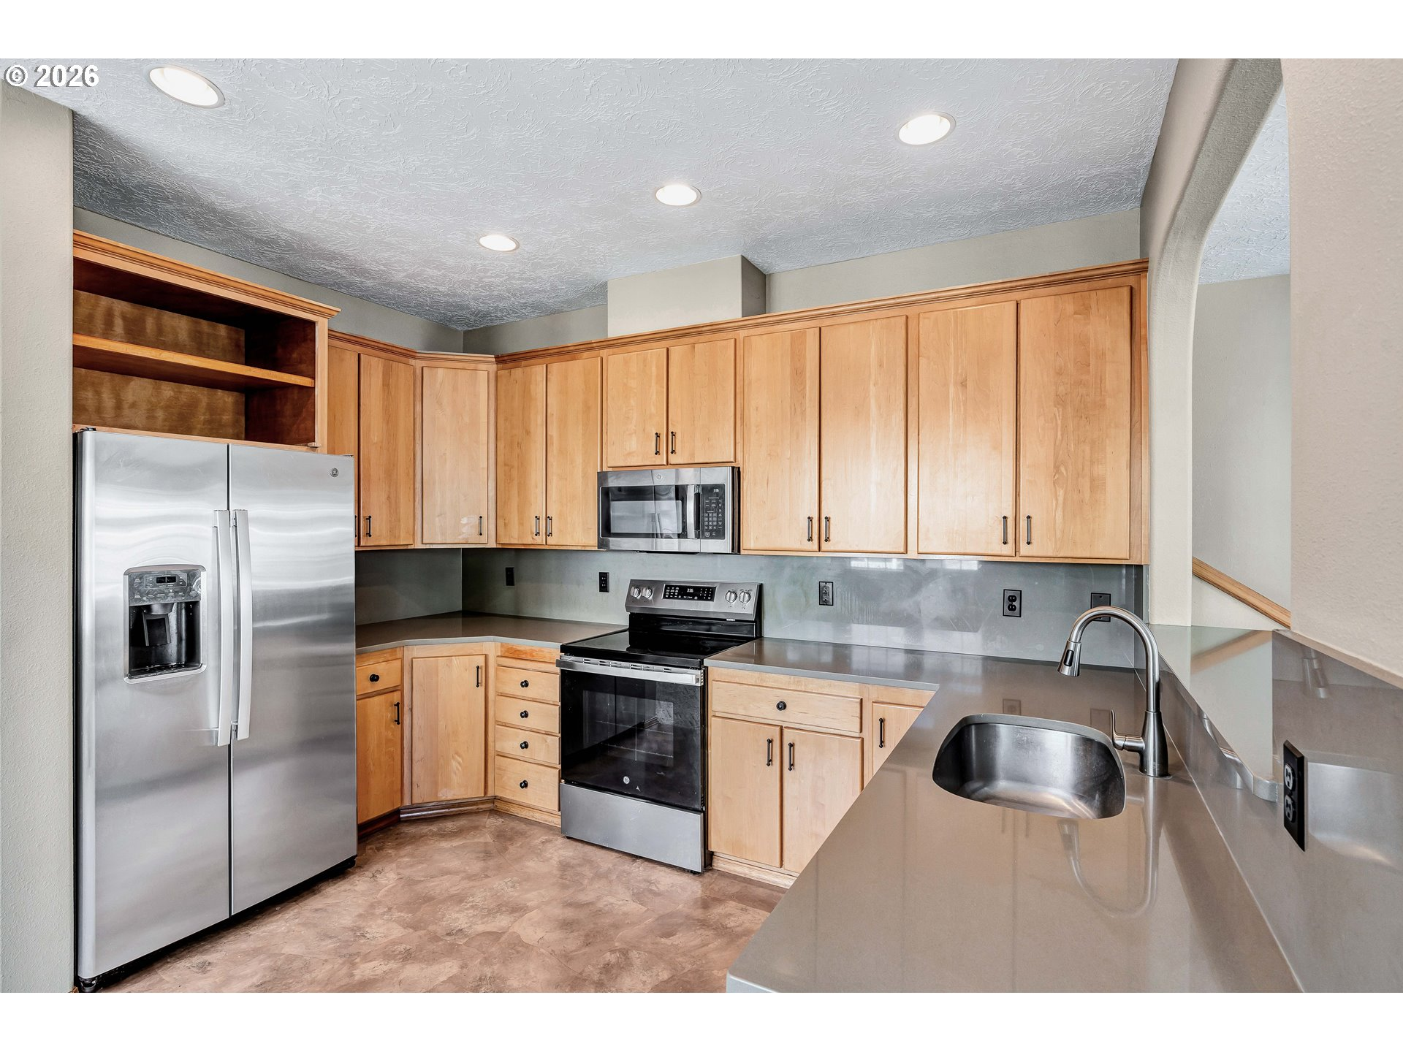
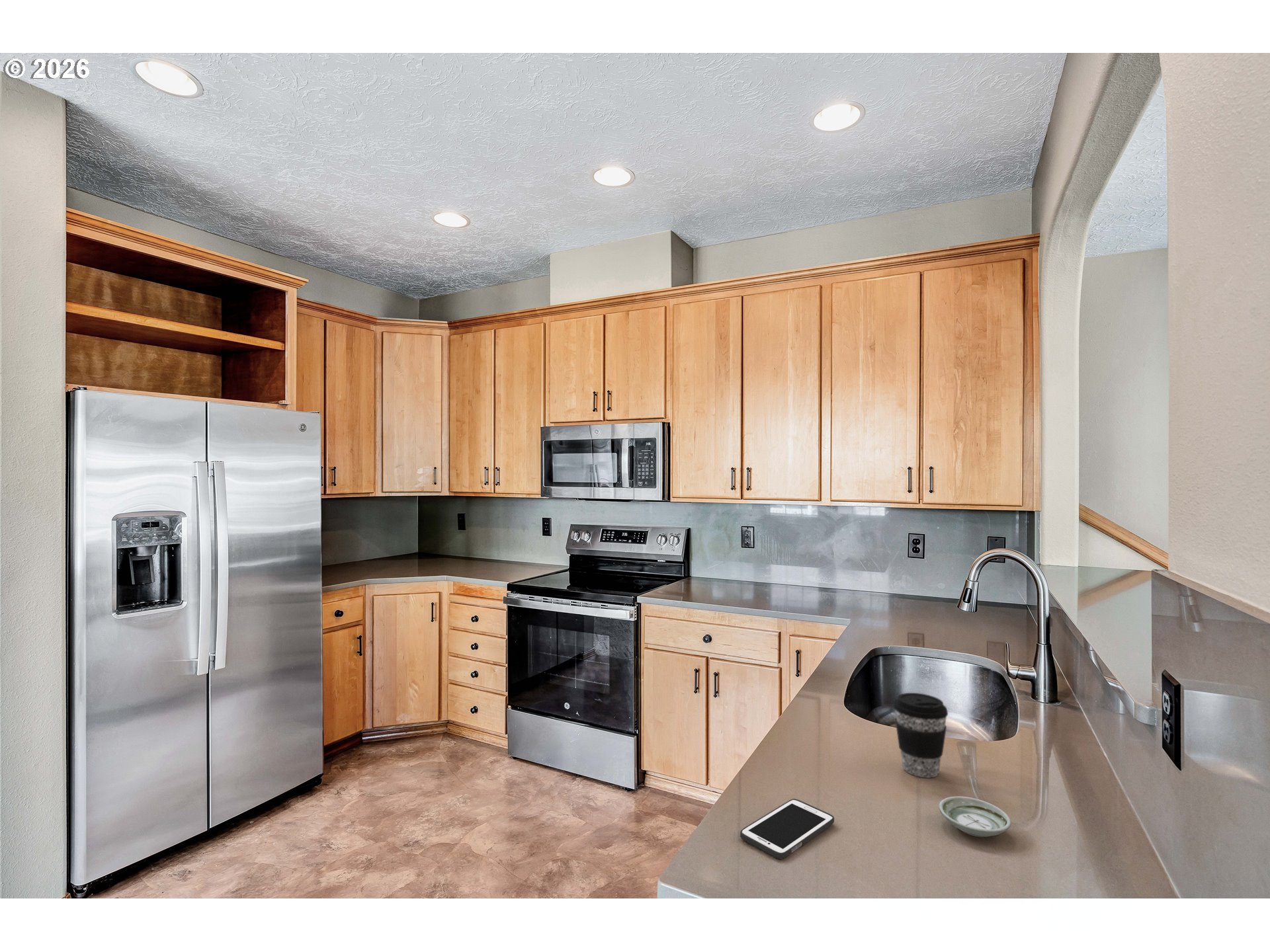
+ coffee cup [892,692,949,778]
+ saucer [938,796,1011,838]
+ cell phone [740,798,835,859]
